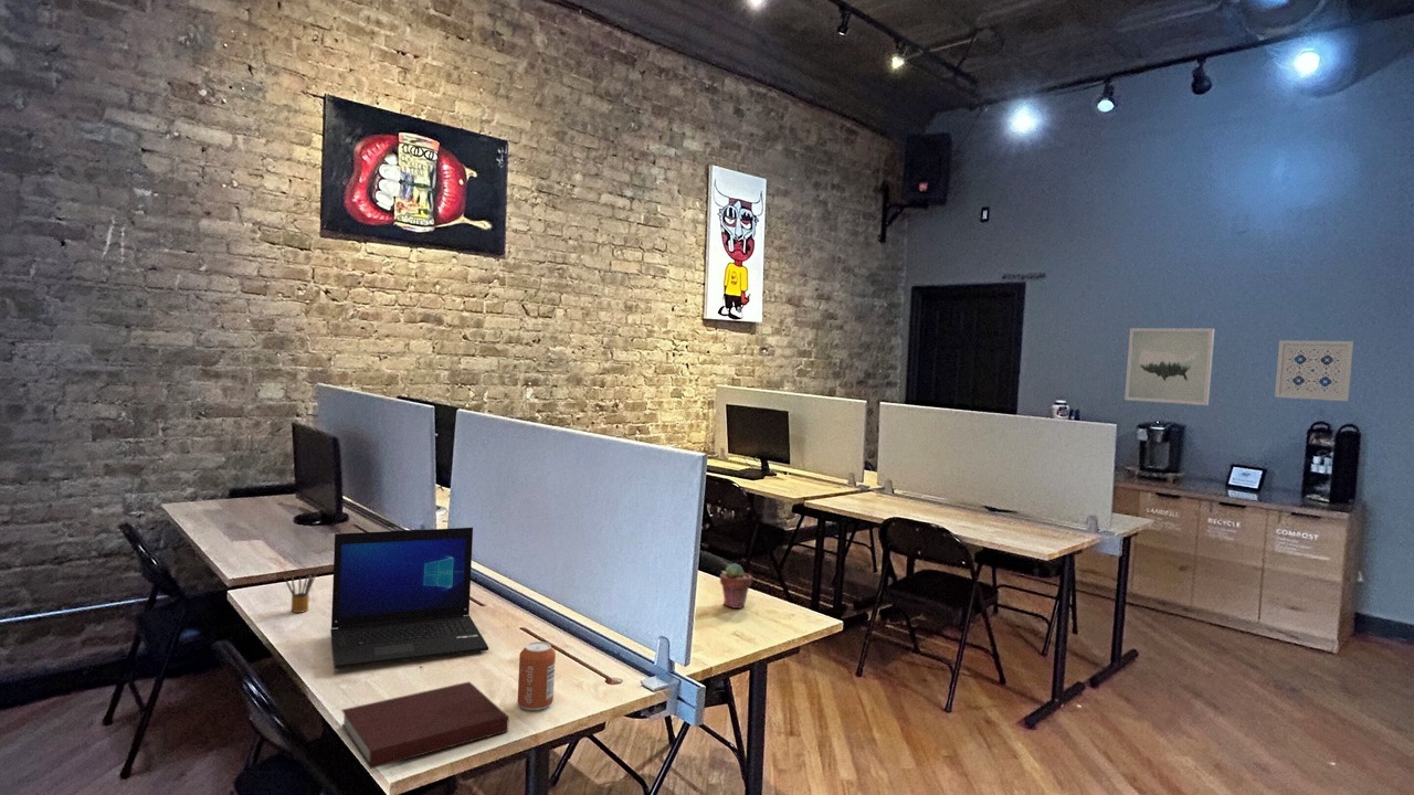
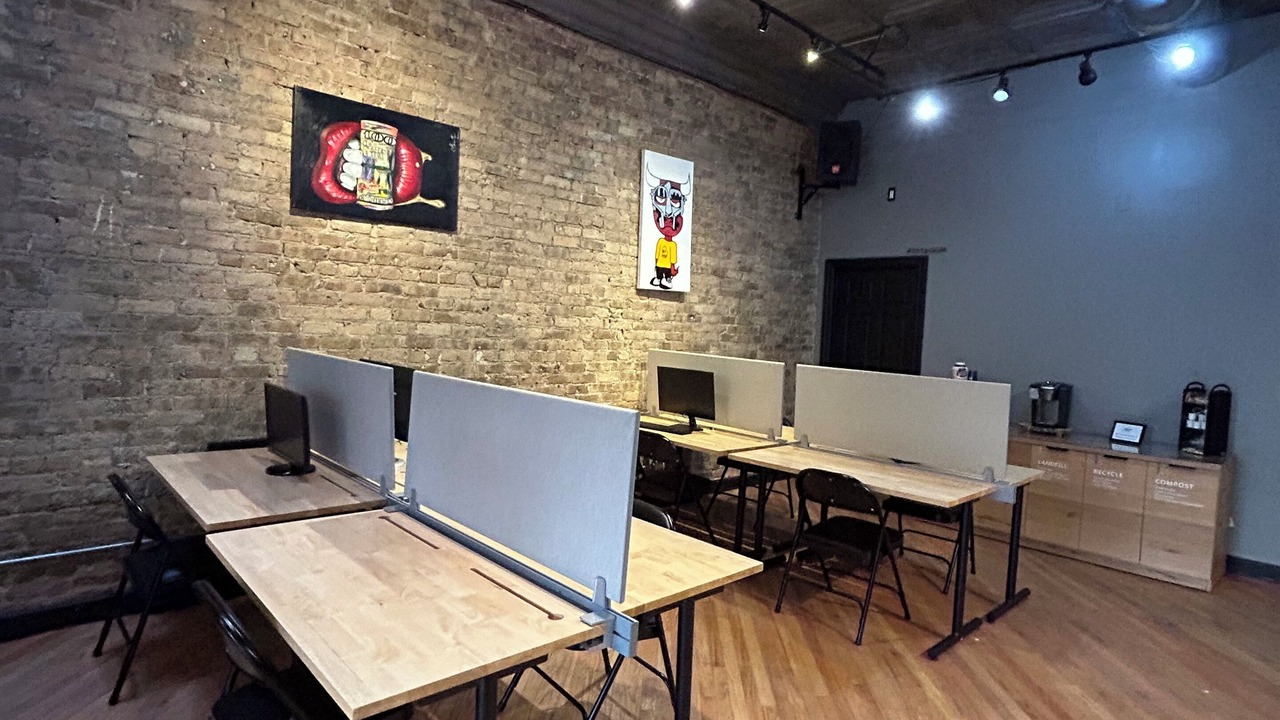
- wall art [1274,339,1354,402]
- can [517,640,557,711]
- notebook [340,680,509,770]
- pencil box [283,573,317,614]
- potted succulent [719,562,752,610]
- laptop [330,527,489,669]
- wall art [1123,327,1215,406]
